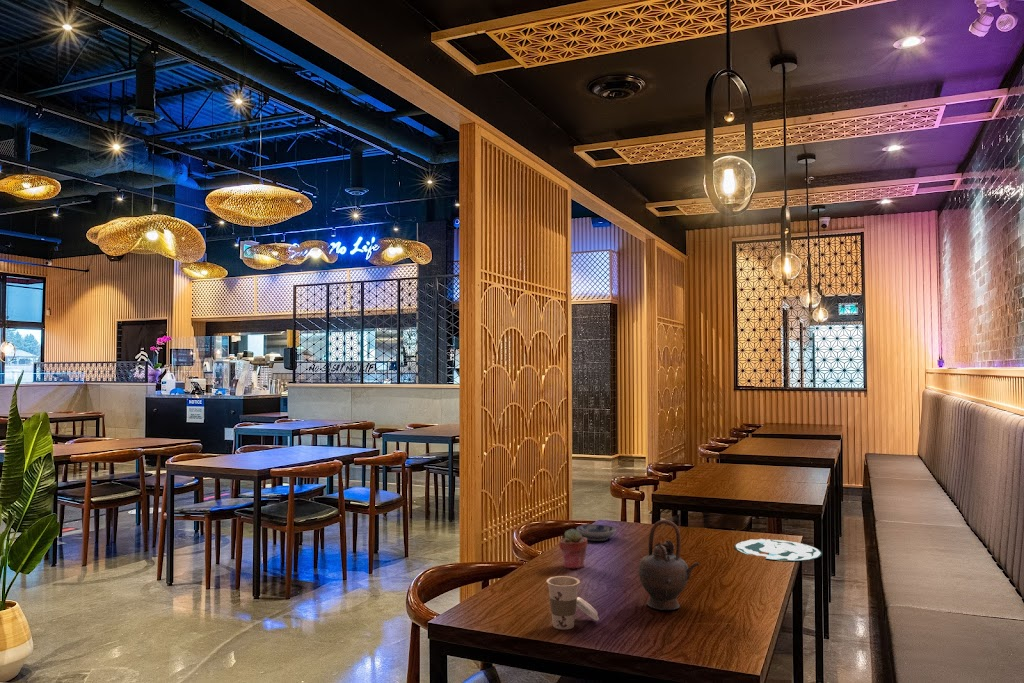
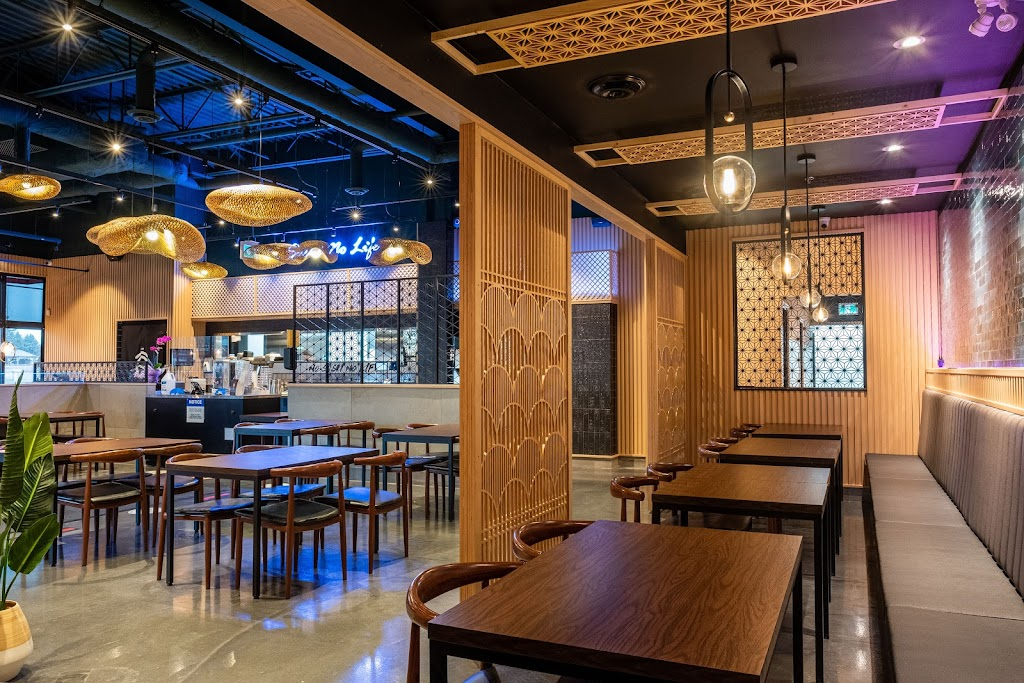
- plate [734,538,823,562]
- bowl [576,523,617,542]
- potted succulent [558,528,589,570]
- cup [546,575,600,631]
- teapot [638,519,700,611]
